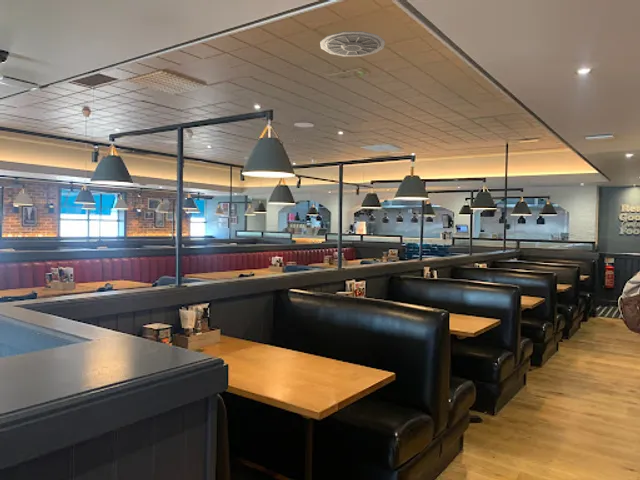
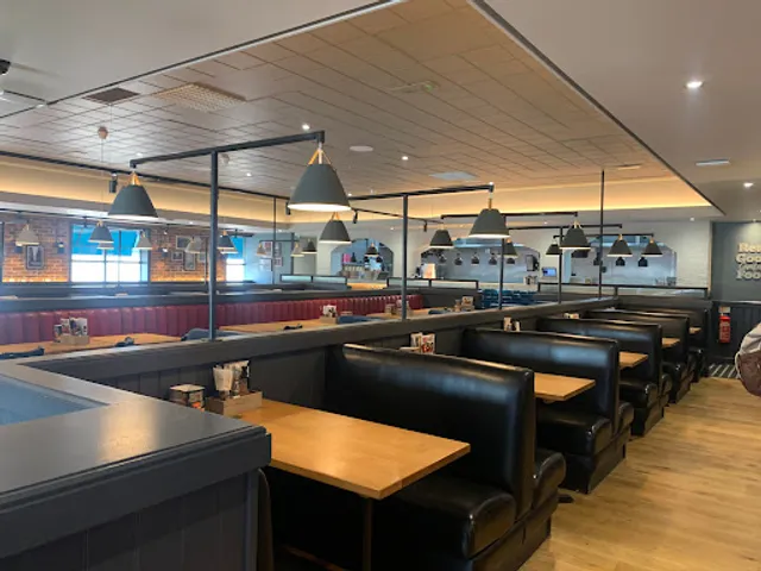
- ceiling vent [319,30,386,58]
